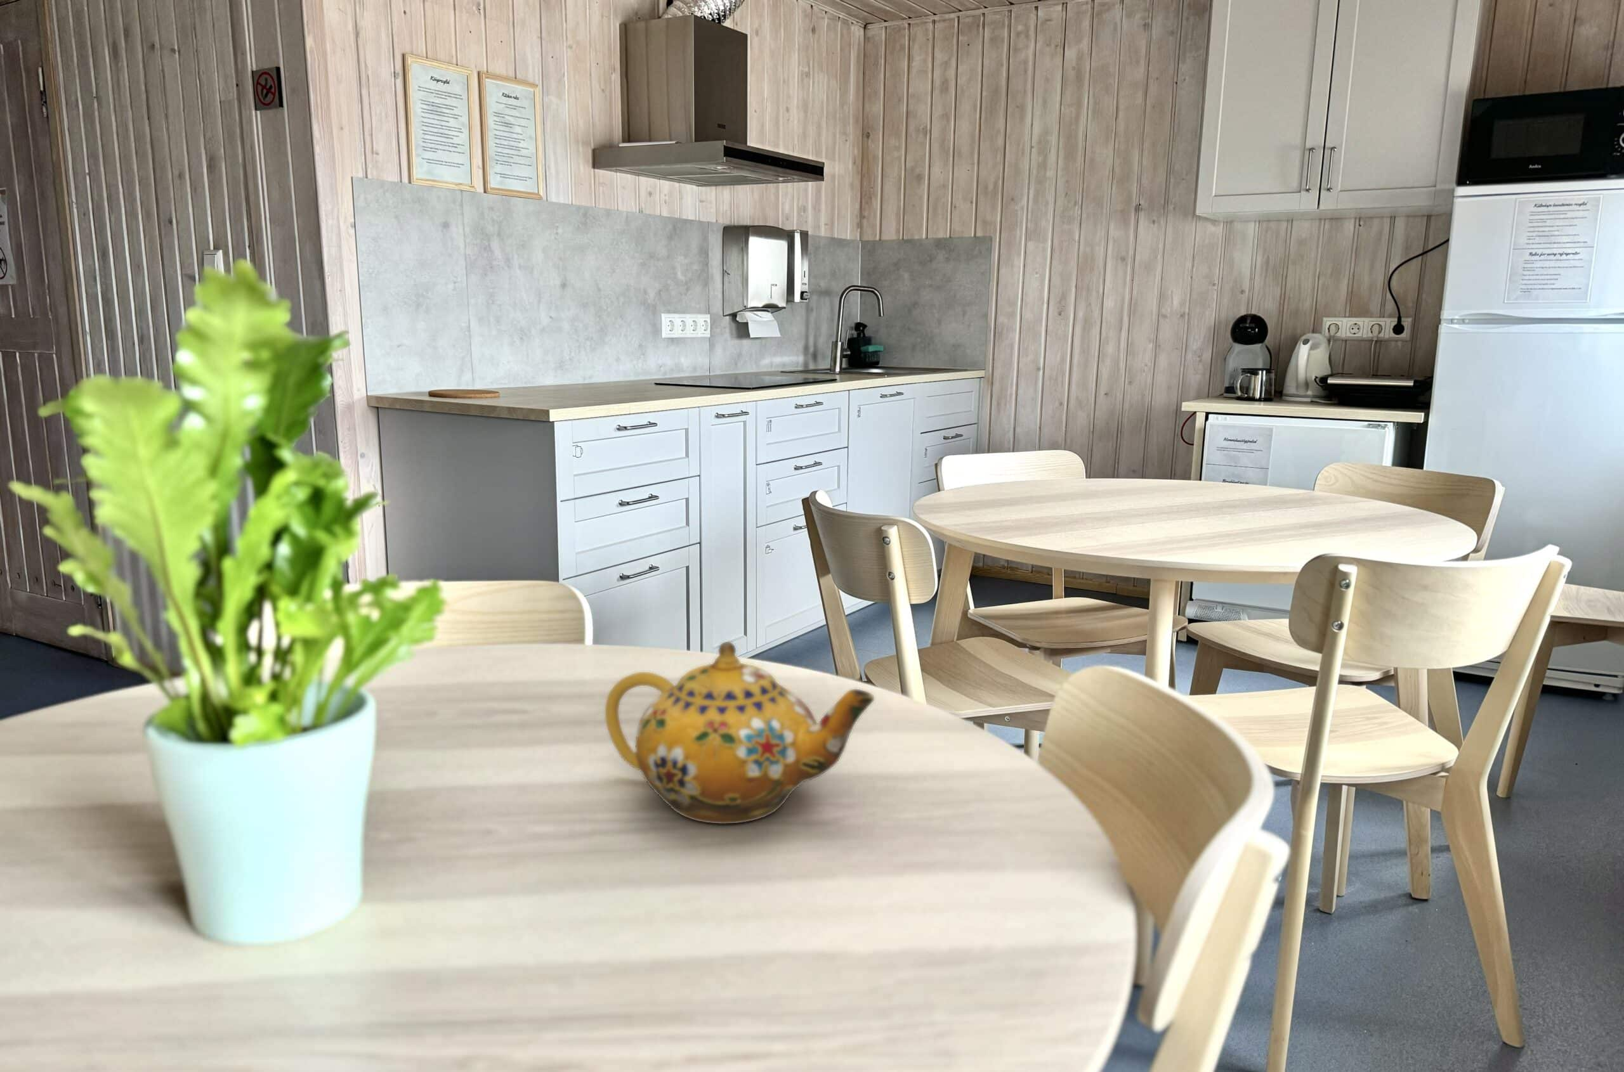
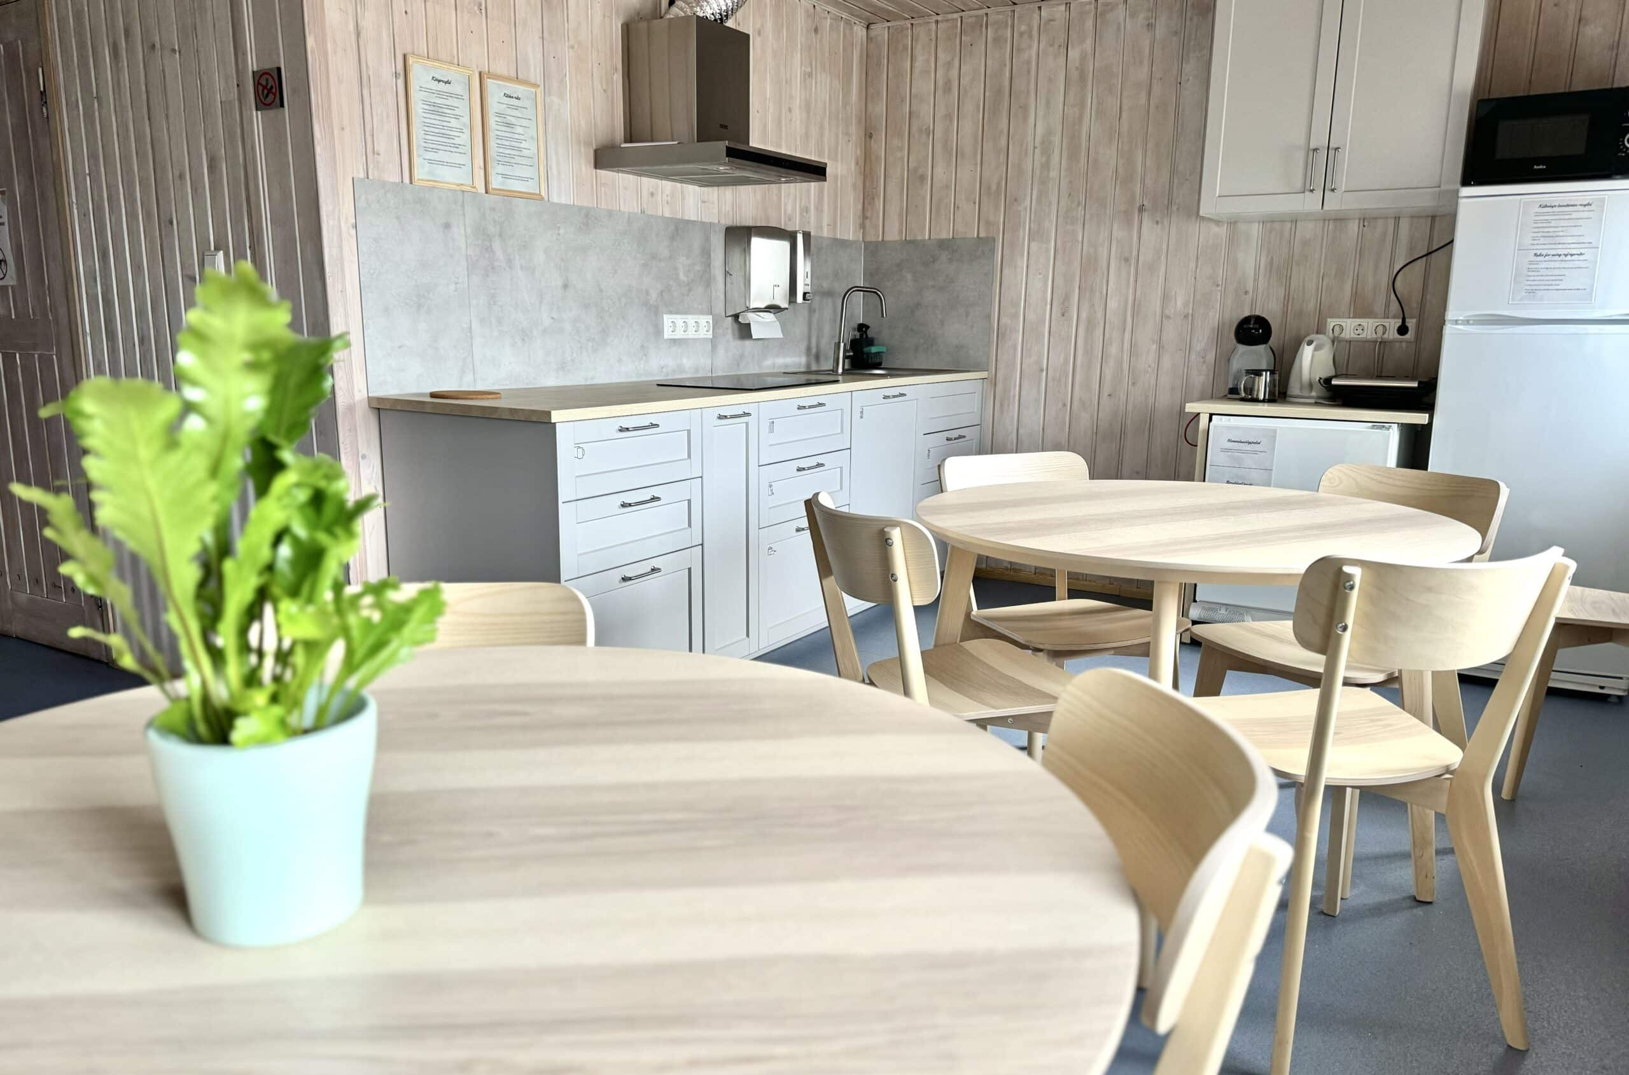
- teapot [604,641,875,824]
